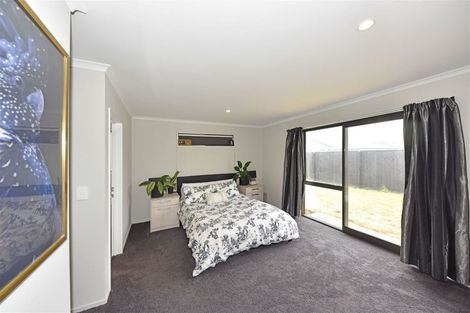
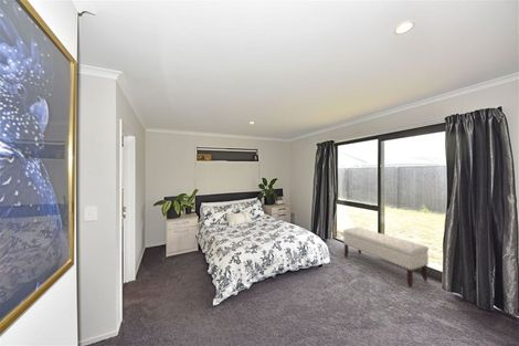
+ bench [342,227,430,289]
